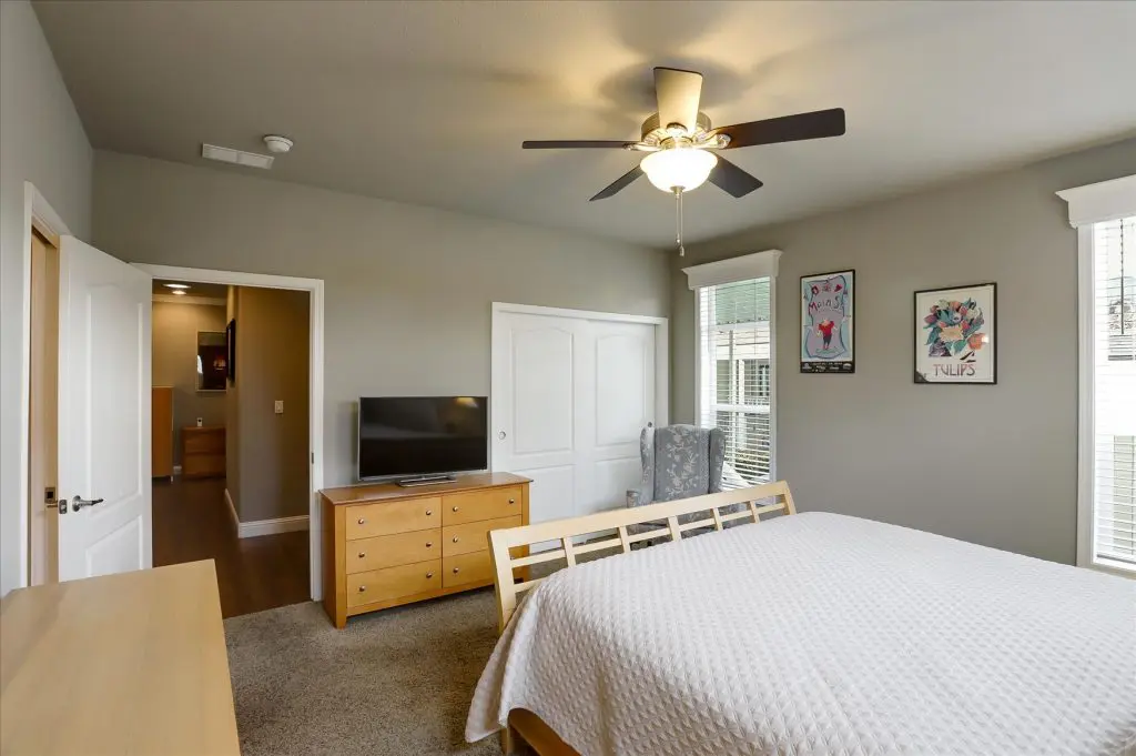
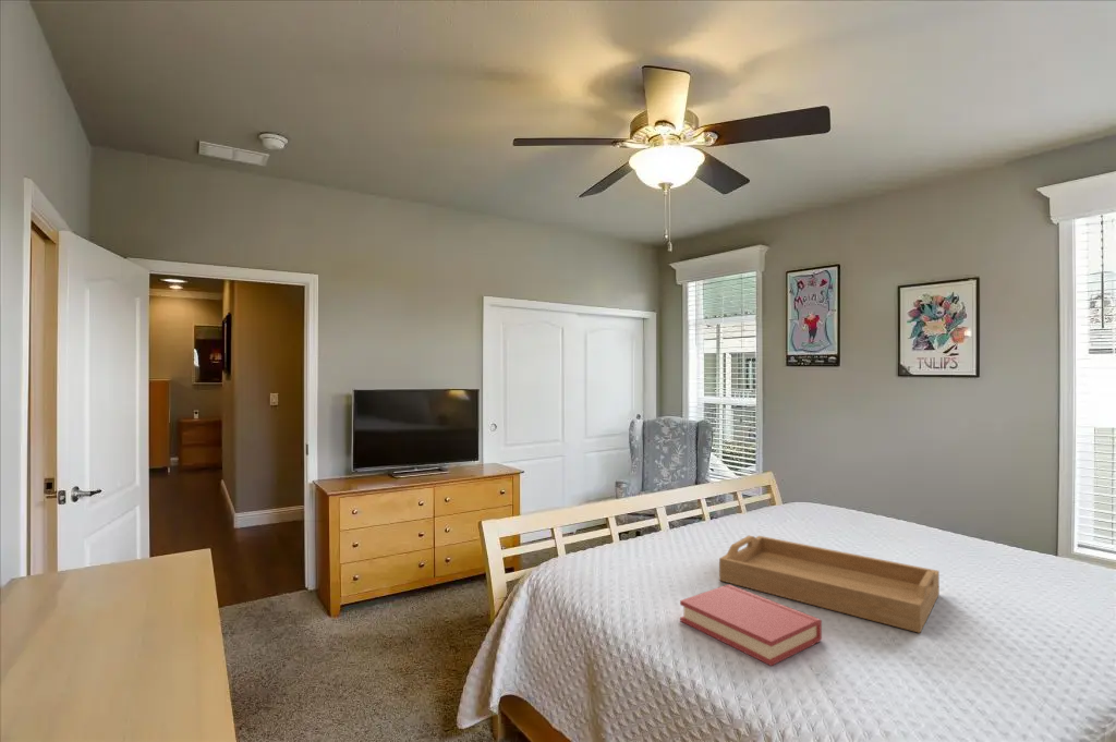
+ serving tray [718,535,941,634]
+ hardback book [679,583,823,667]
